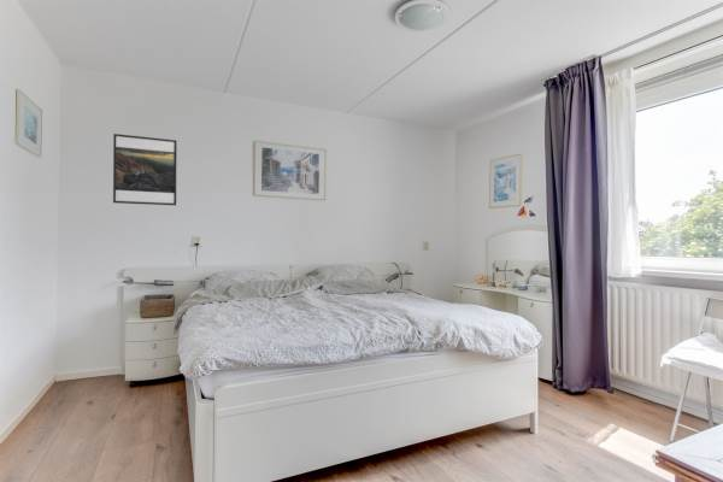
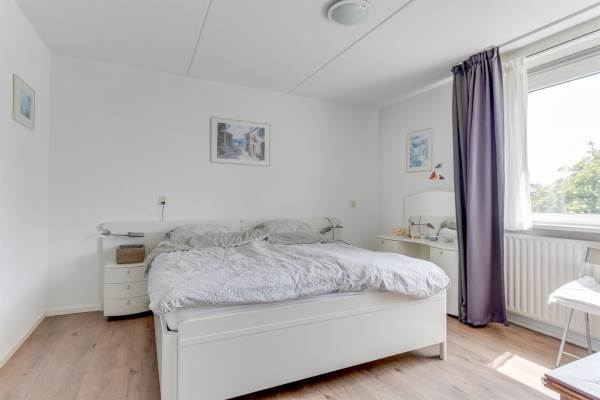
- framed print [112,133,177,206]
